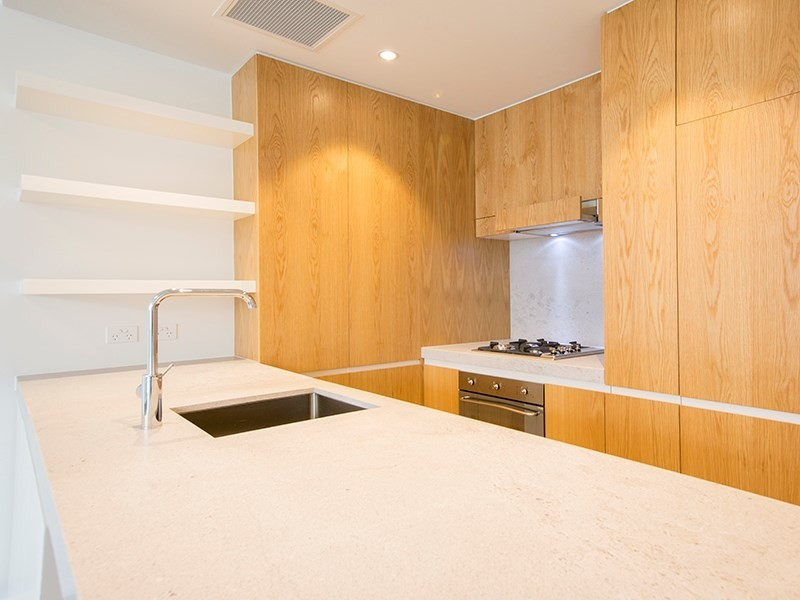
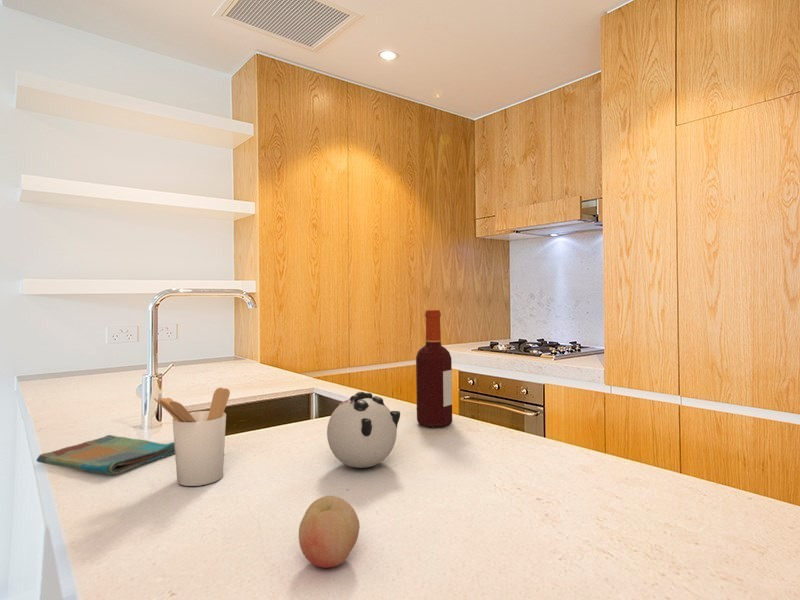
+ fruit [298,495,361,569]
+ dish towel [36,434,175,476]
+ bottle [415,309,453,428]
+ utensil holder [153,387,231,487]
+ teapot [326,391,401,469]
